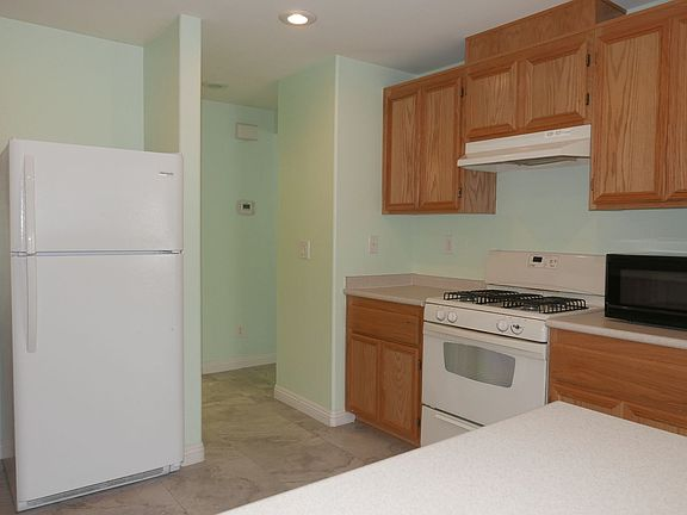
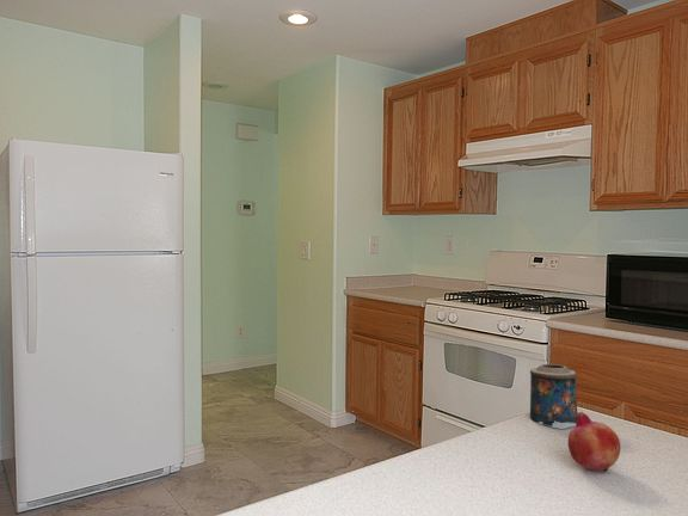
+ fruit [567,411,621,474]
+ candle [529,363,578,430]
